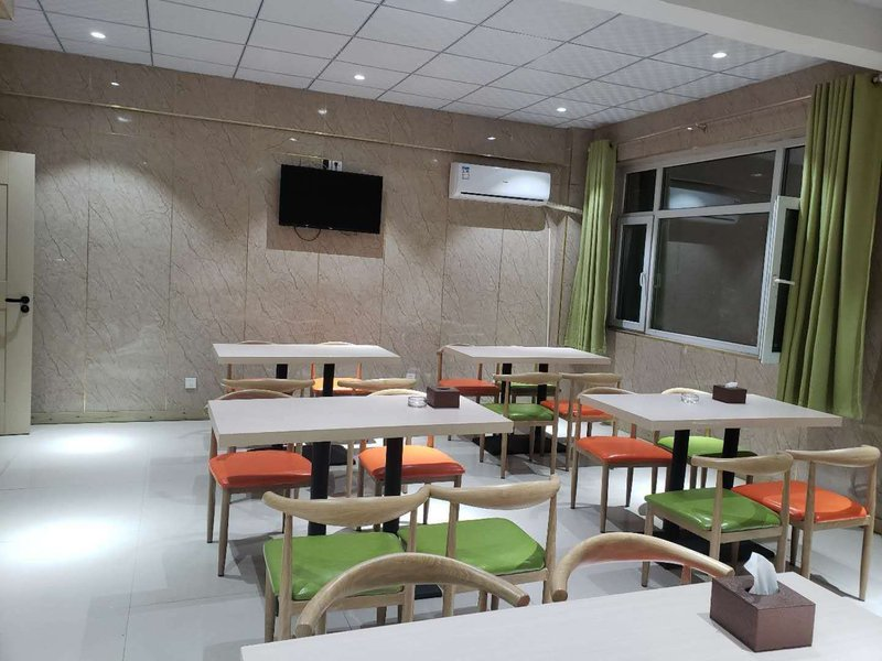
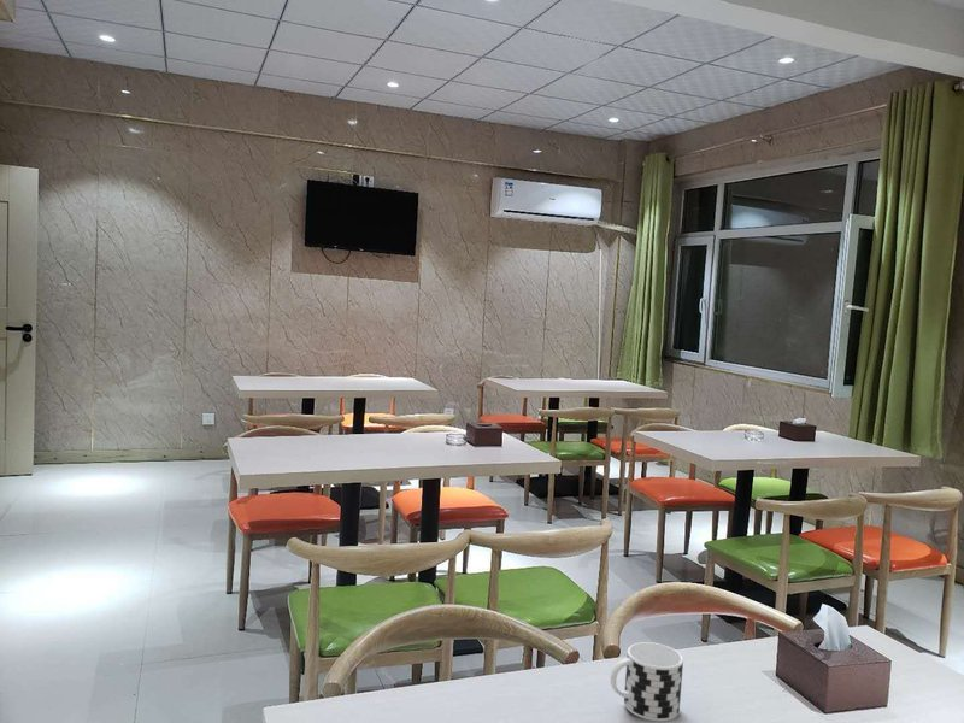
+ cup [610,641,684,722]
